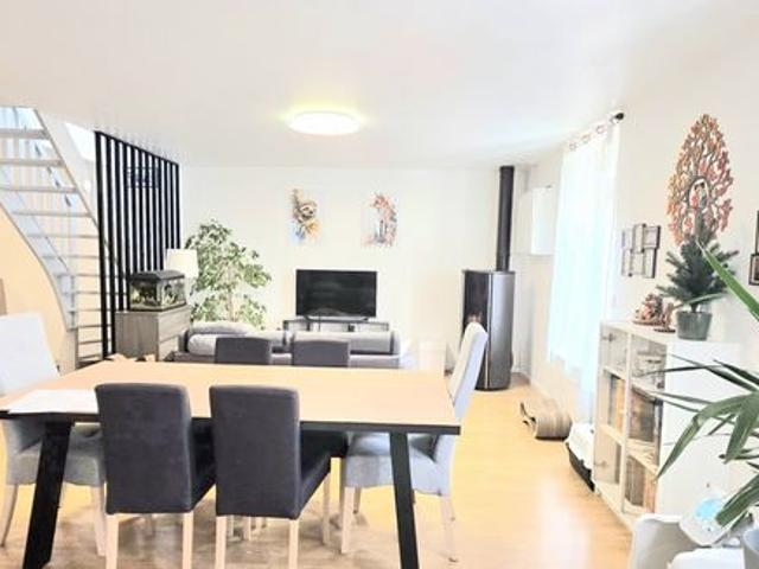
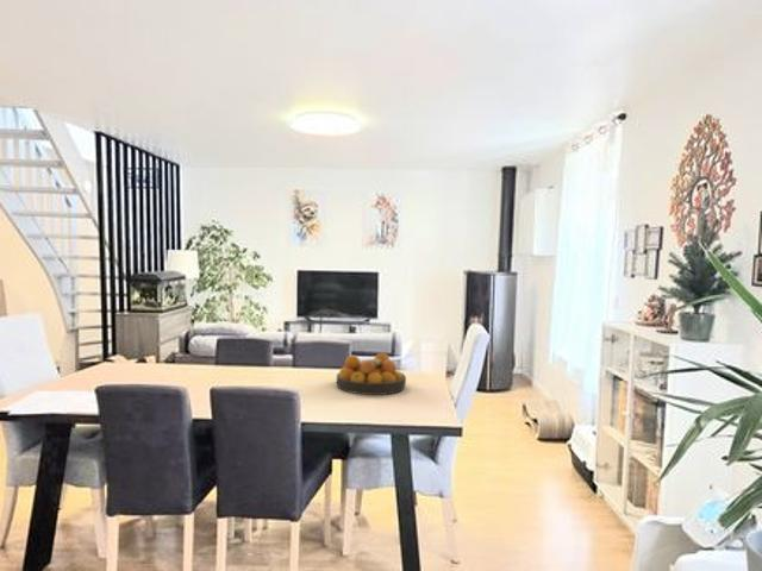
+ fruit bowl [336,352,407,396]
